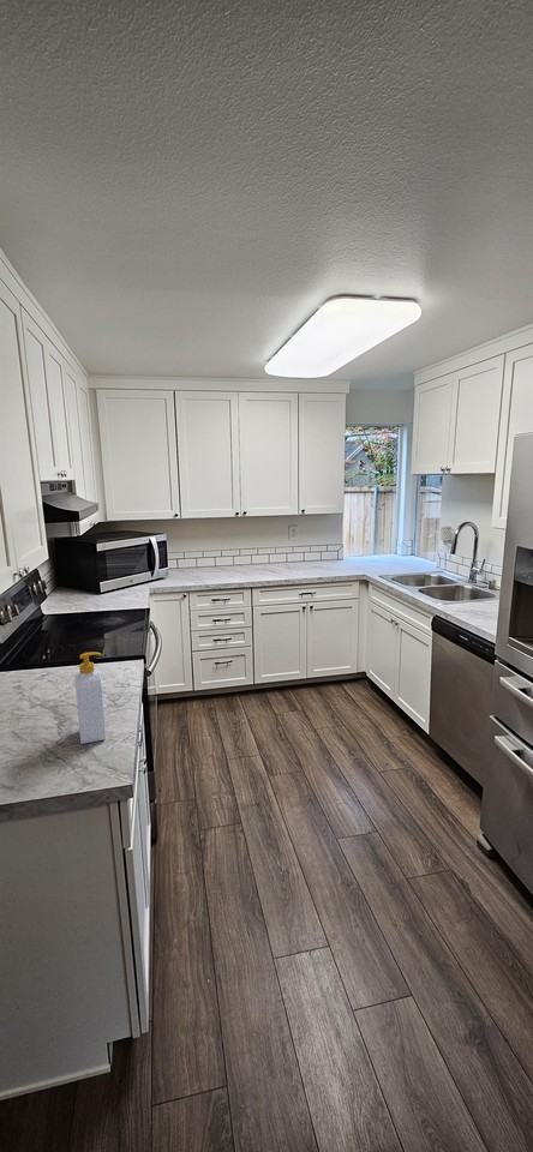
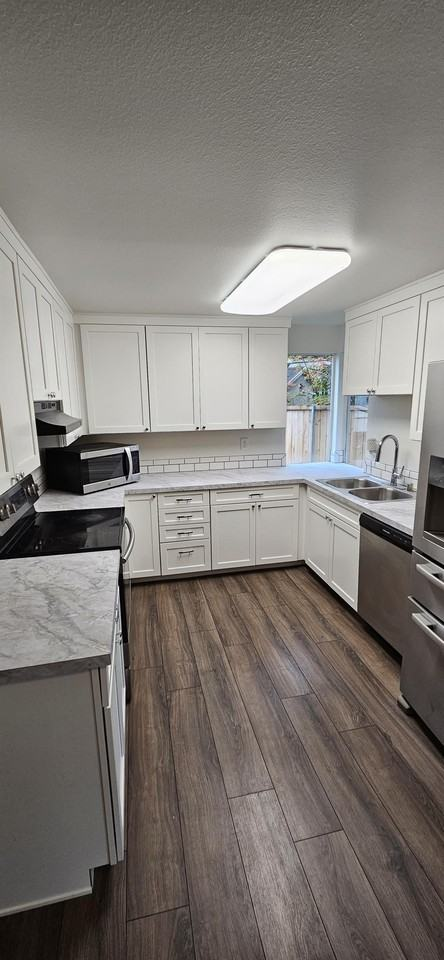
- soap bottle [73,650,107,745]
